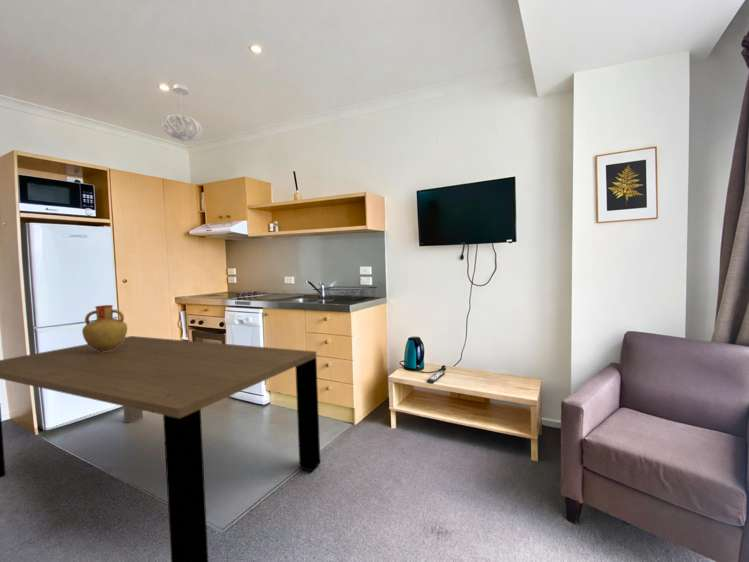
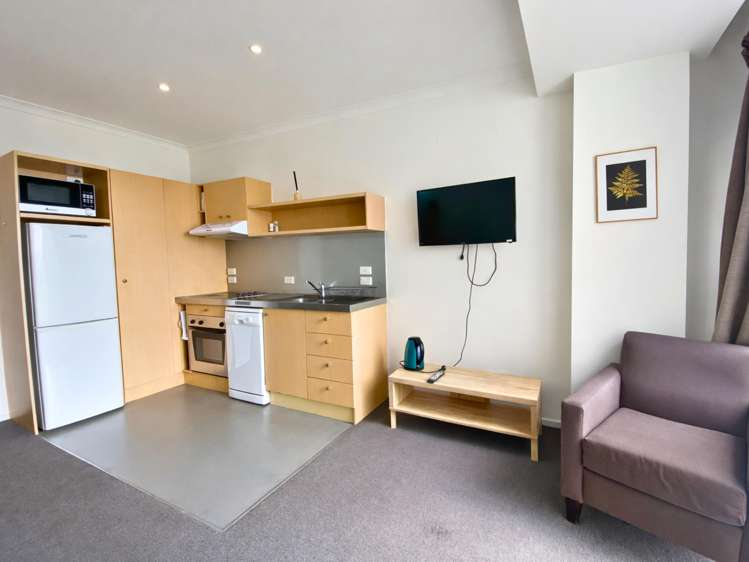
- dining table [0,335,321,562]
- vase [81,304,128,352]
- pendant light [161,83,204,142]
